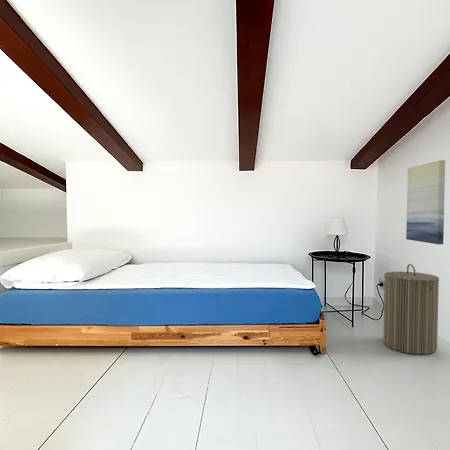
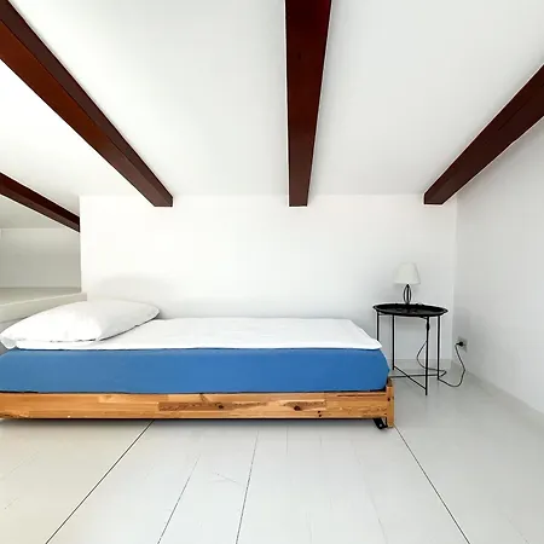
- wall art [405,159,446,245]
- laundry hamper [382,263,440,356]
